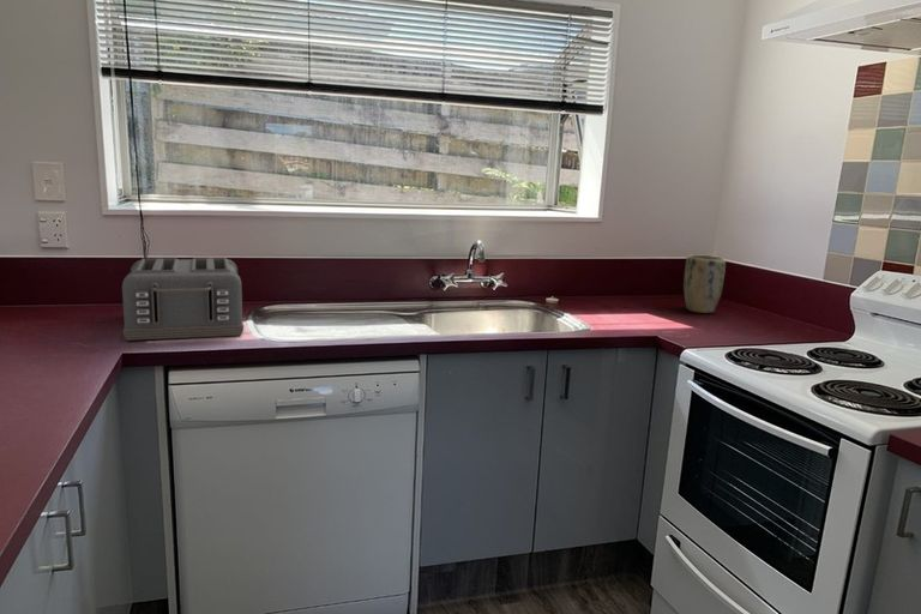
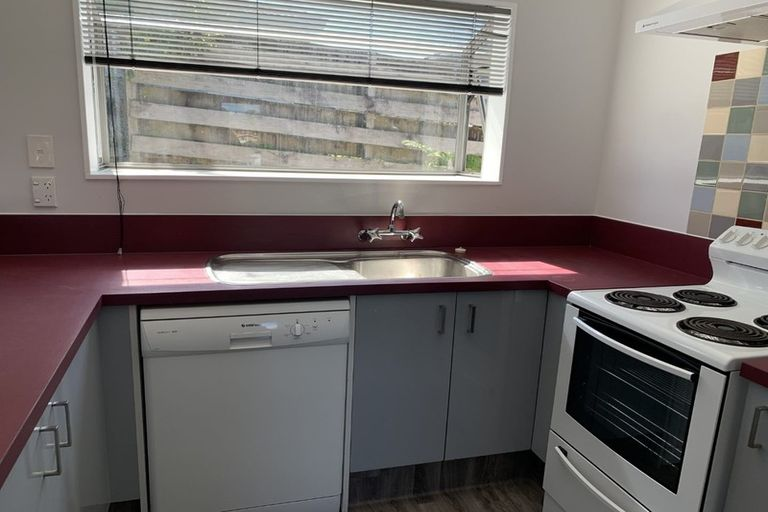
- plant pot [682,253,727,314]
- toaster [121,257,245,342]
